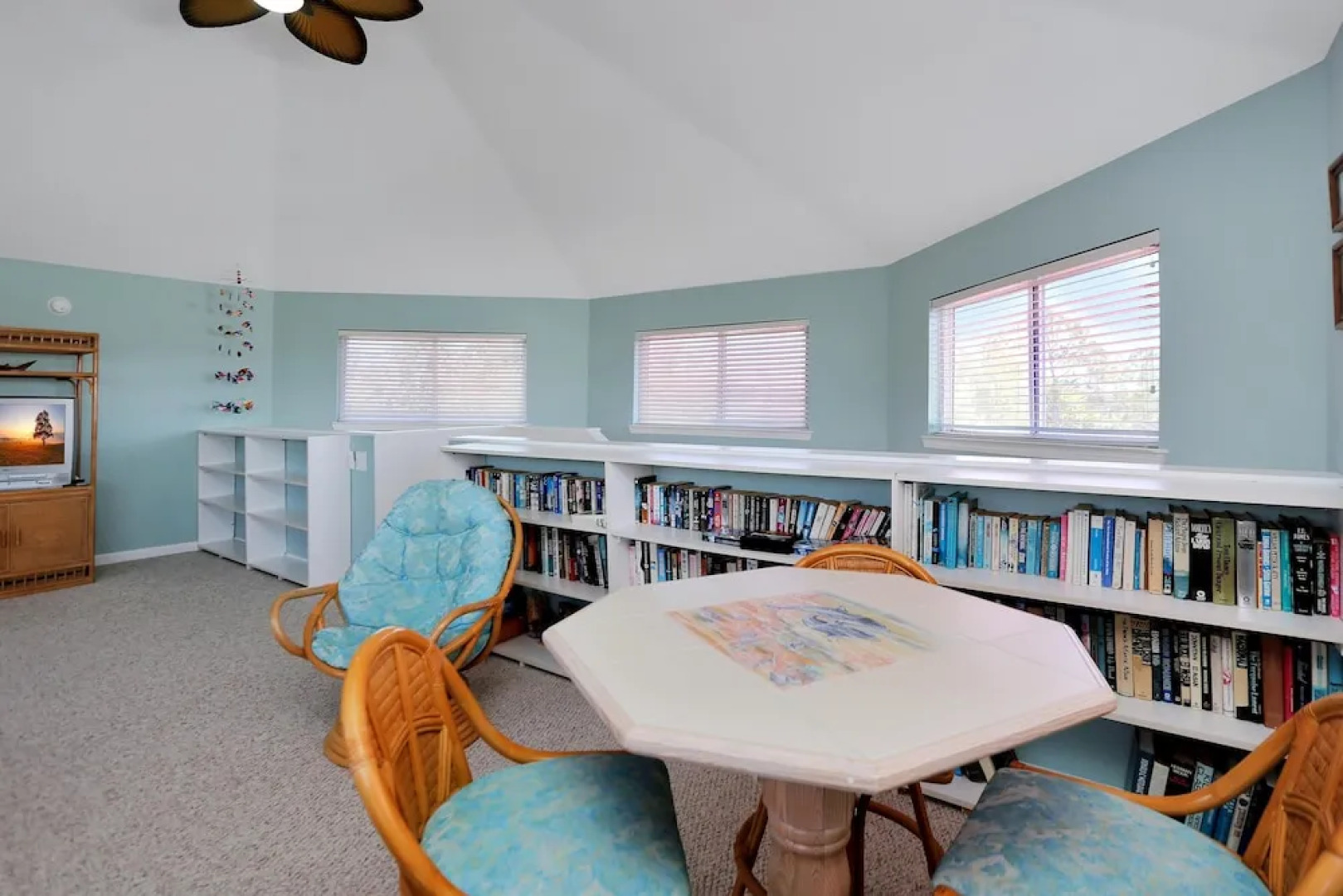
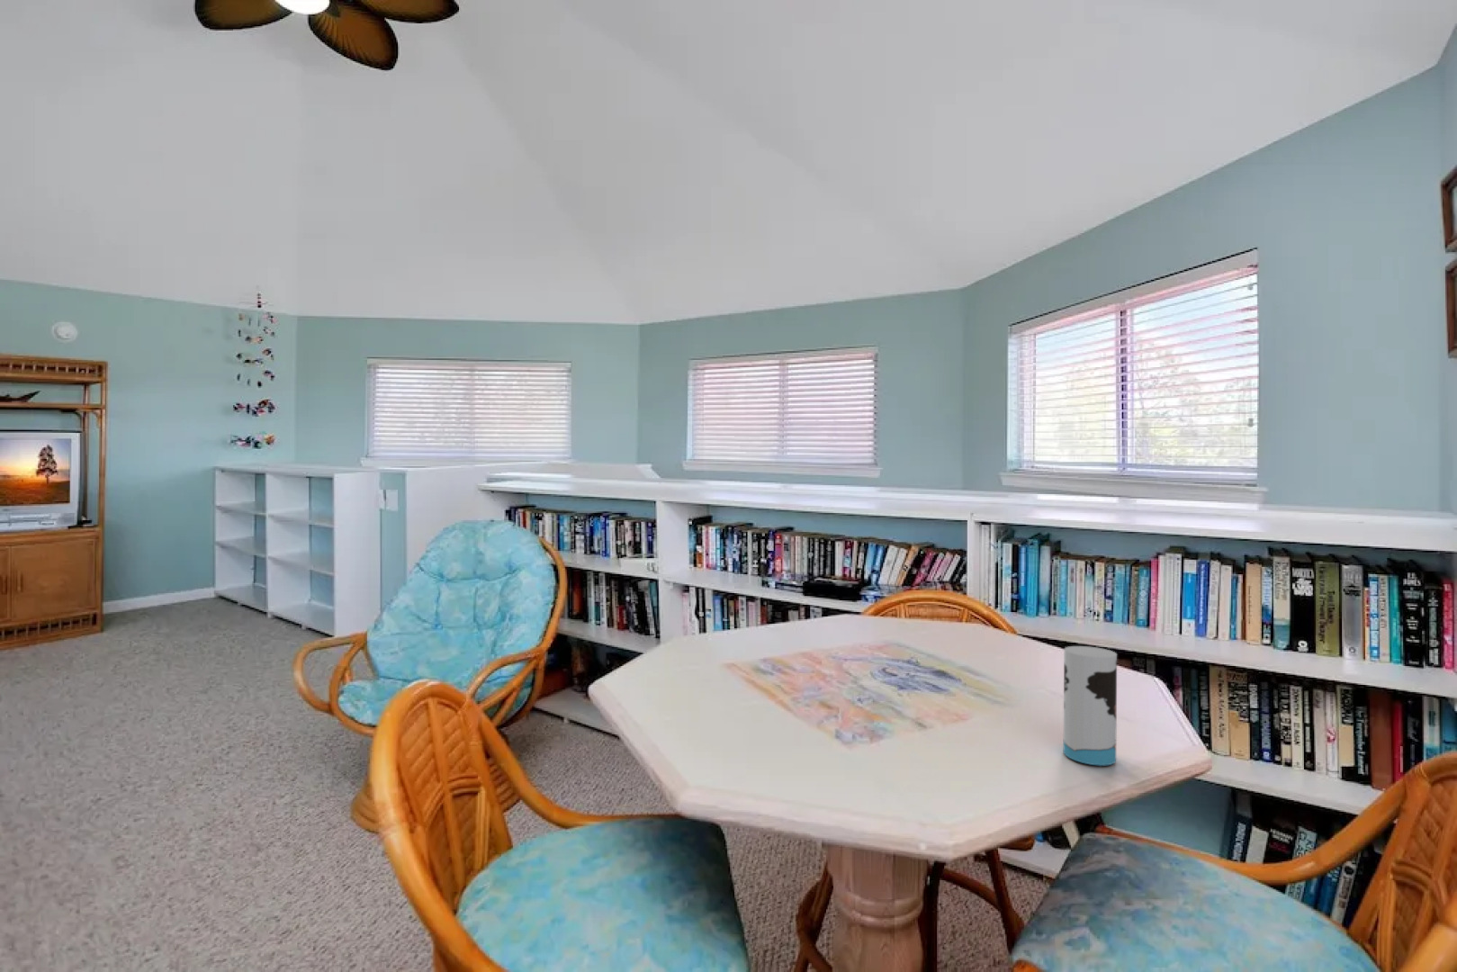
+ cup [1063,645,1117,767]
